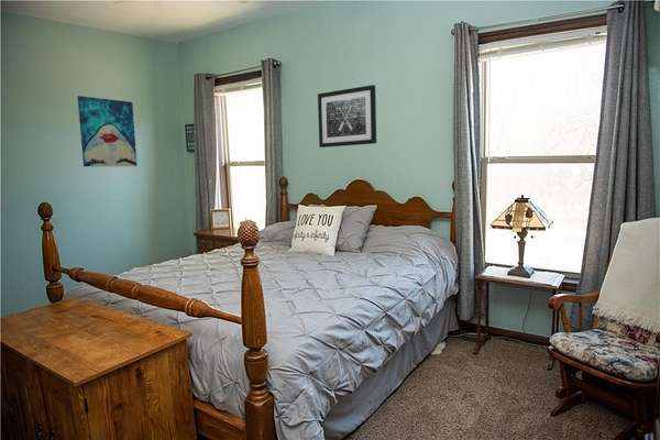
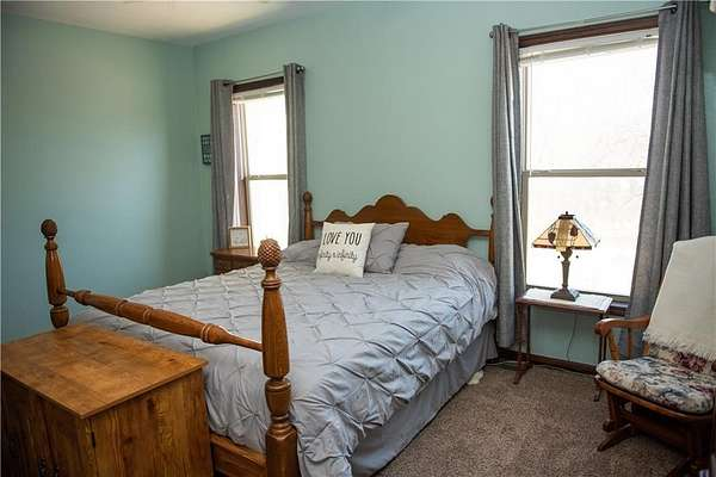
- wall art [76,95,139,167]
- wall art [317,84,377,148]
